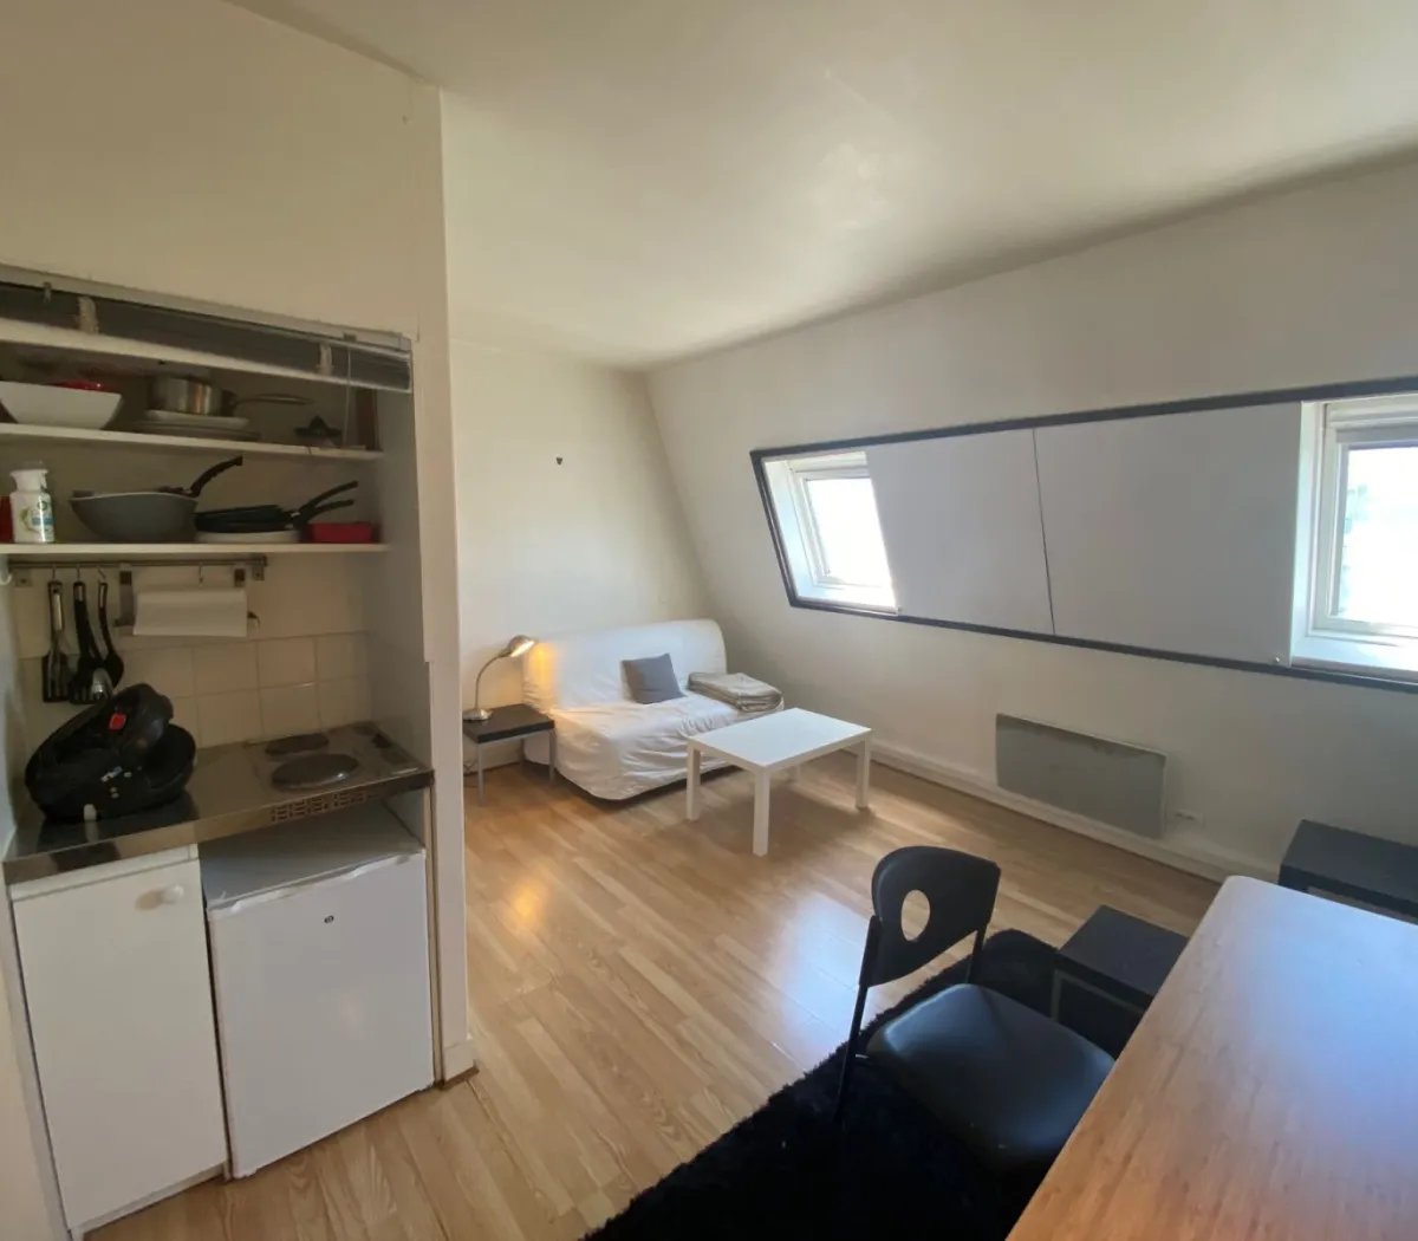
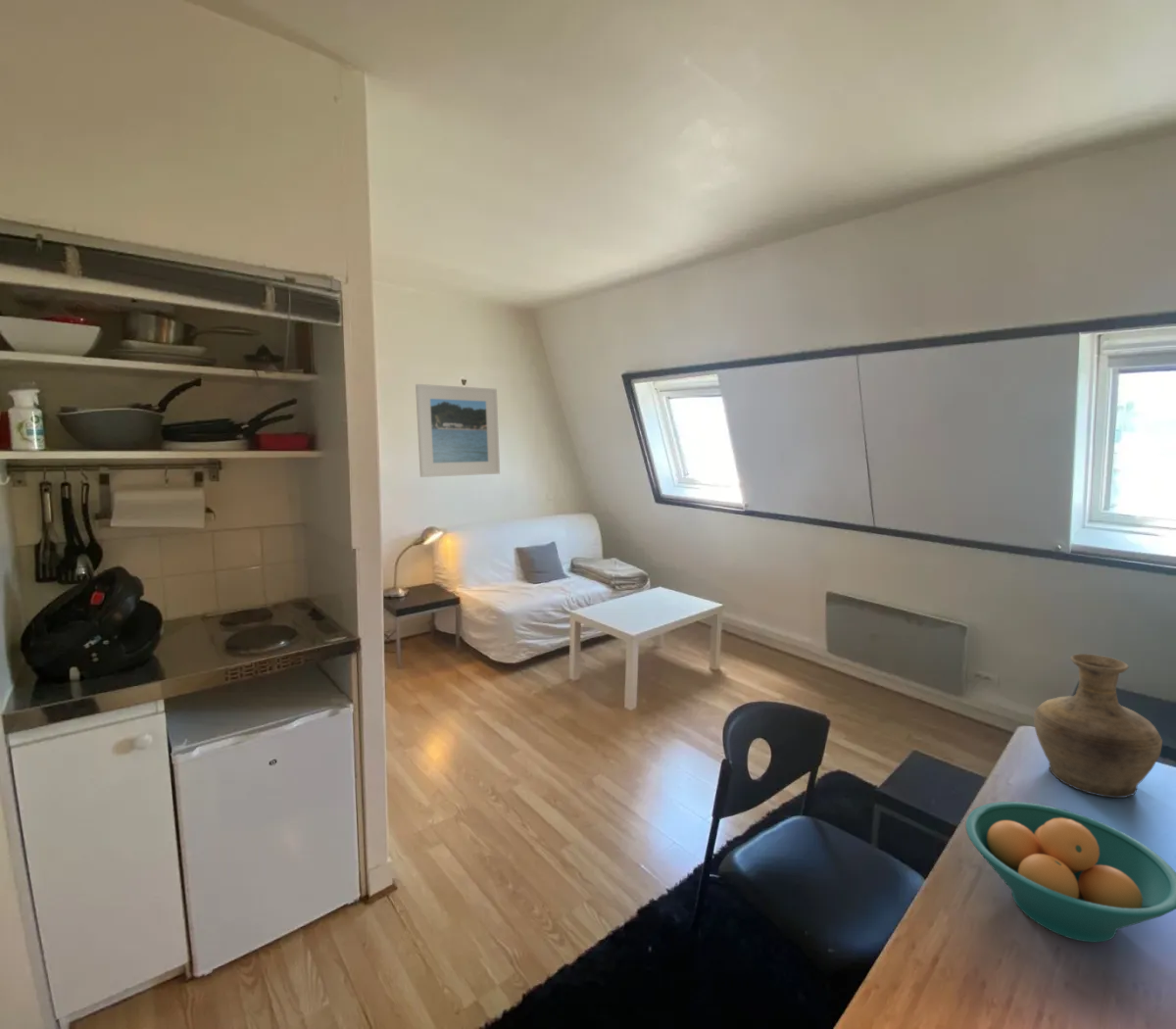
+ vase [1033,653,1163,799]
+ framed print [415,383,501,478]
+ fruit bowl [964,801,1176,943]
